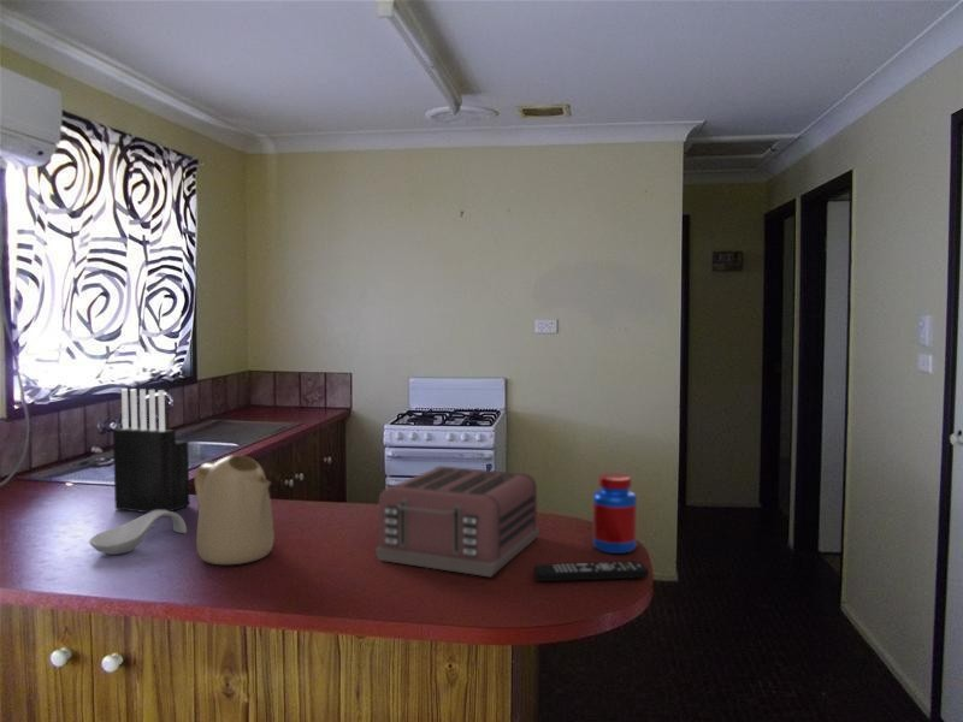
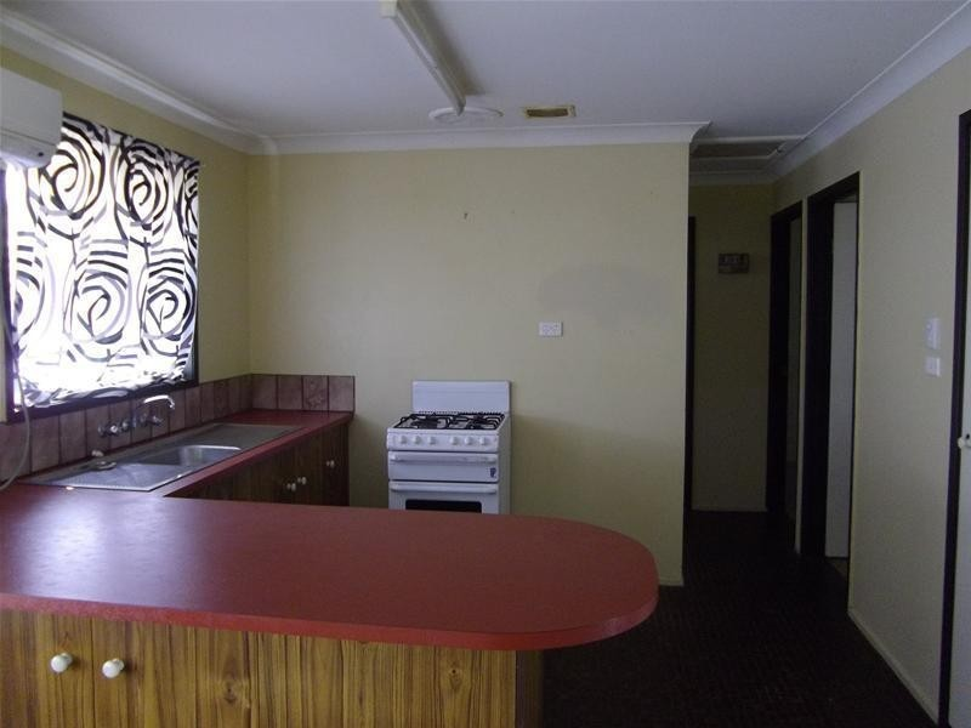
- jar [592,472,638,555]
- spoon rest [88,510,188,556]
- remote control [532,561,650,582]
- toaster [374,464,540,578]
- knife block [112,387,191,514]
- kettle [194,454,276,566]
